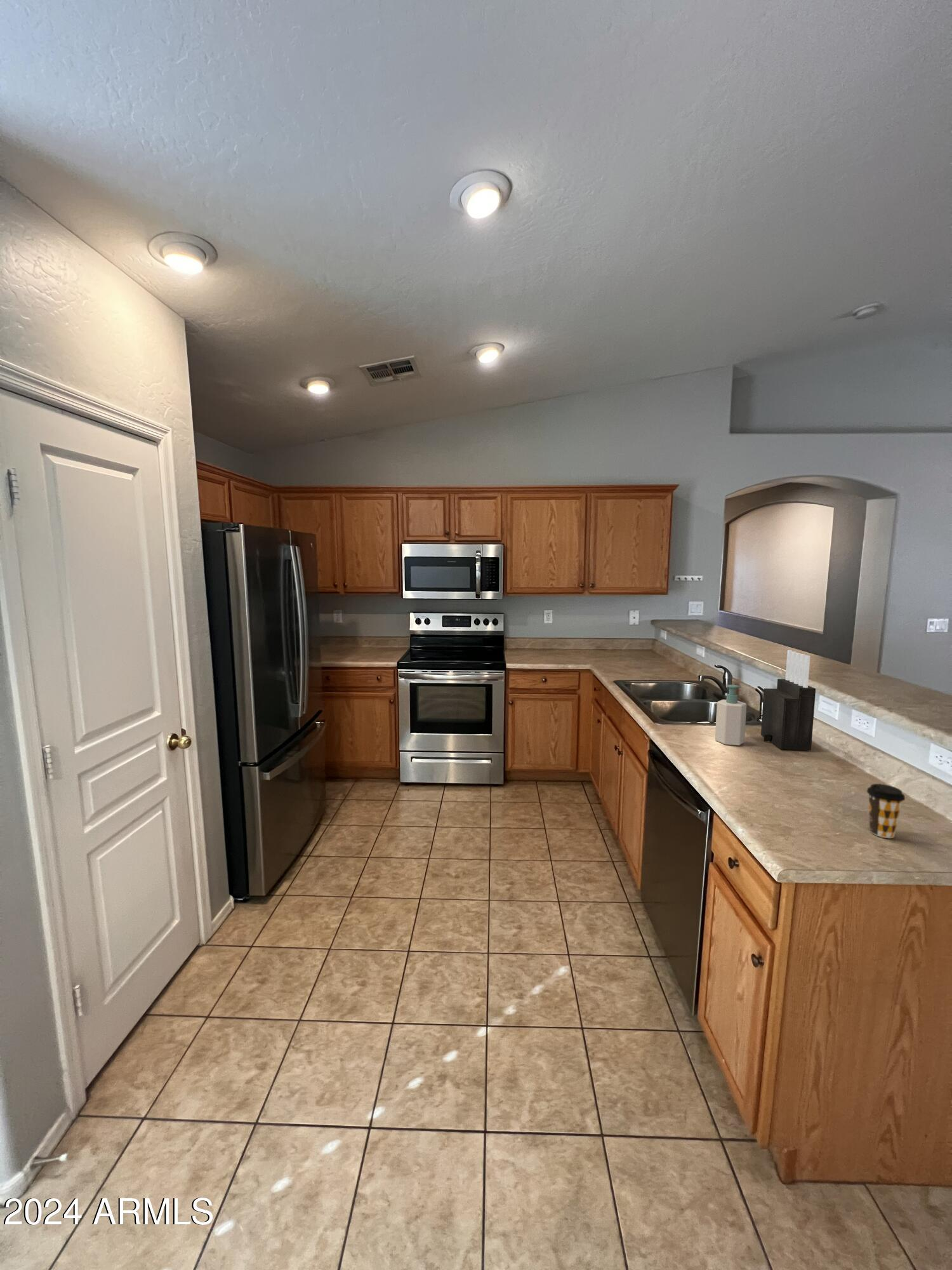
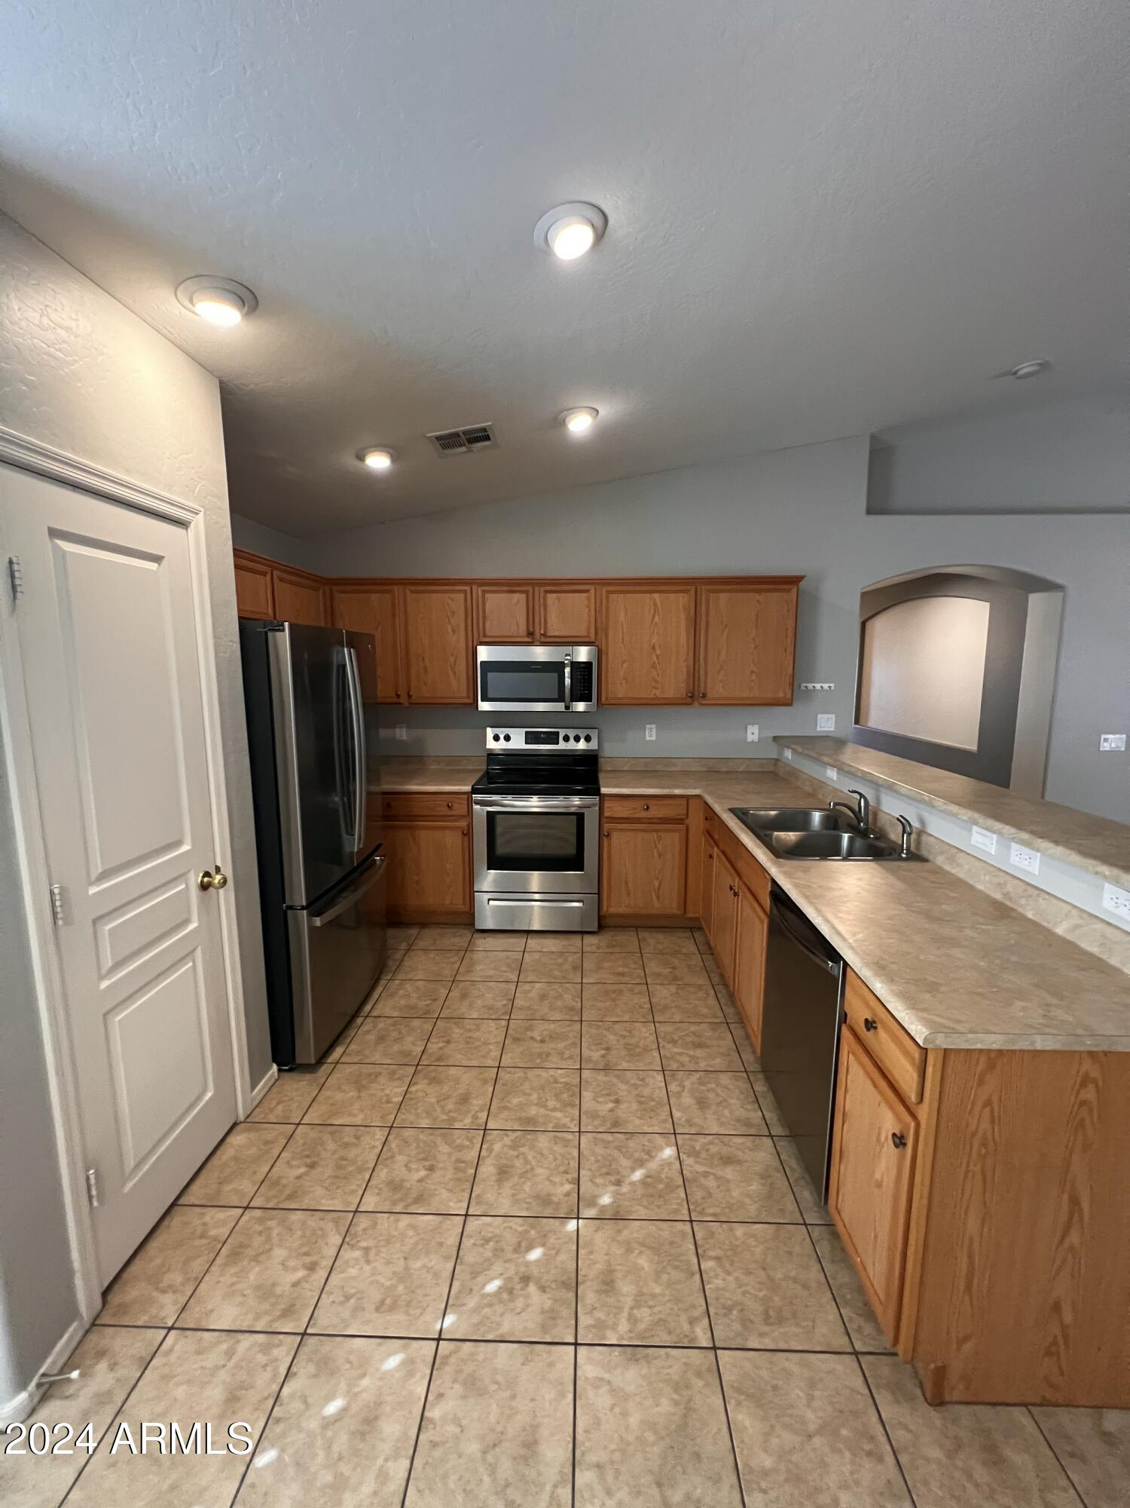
- soap bottle [715,684,747,746]
- coffee cup [866,783,906,839]
- knife block [760,650,816,751]
